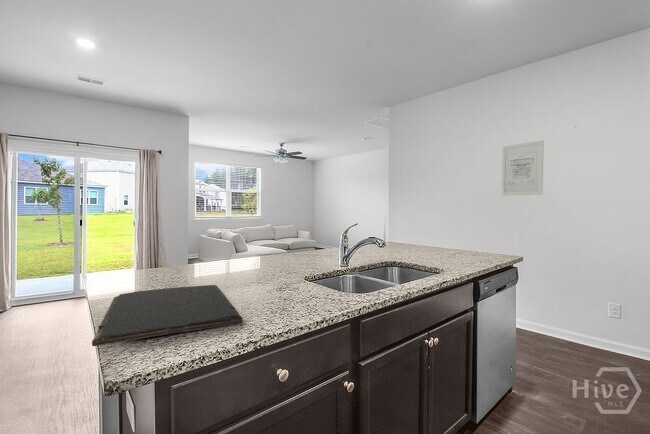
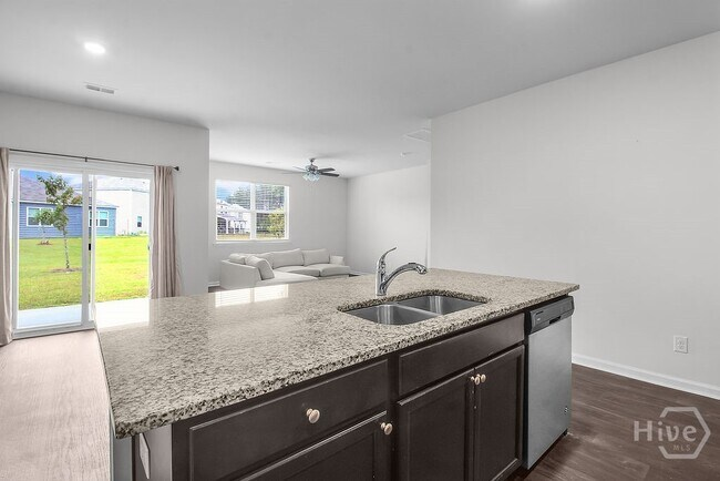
- wall art [500,140,545,197]
- cutting board [91,284,244,347]
